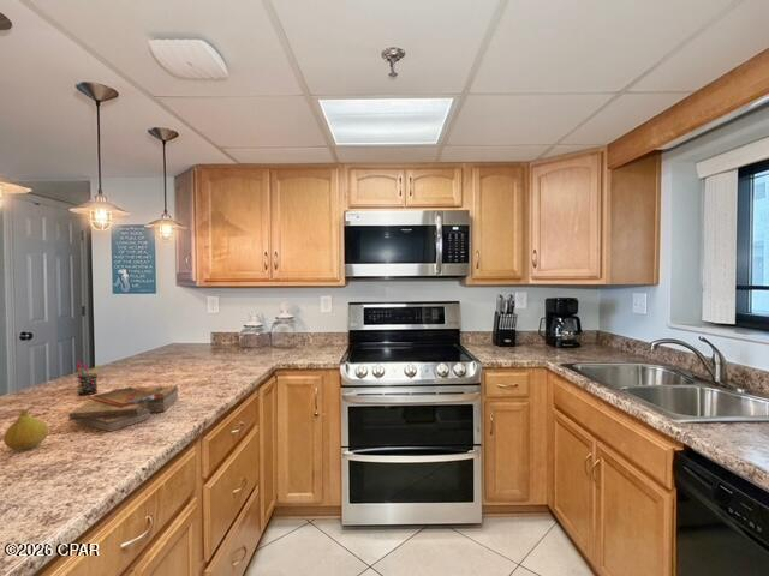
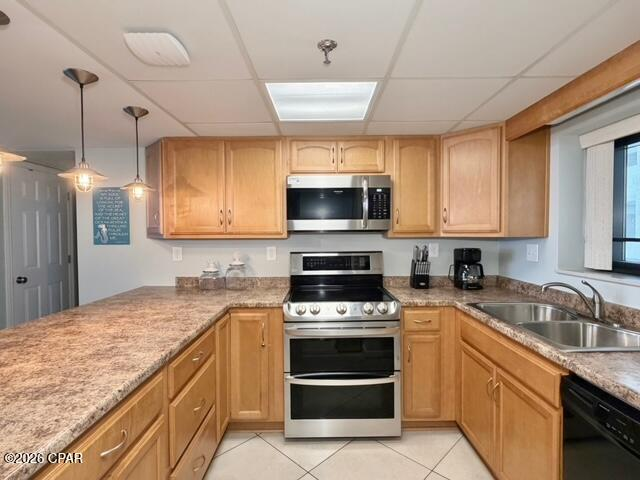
- clipboard [67,384,179,433]
- pen holder [76,361,101,396]
- fruit [2,408,49,451]
